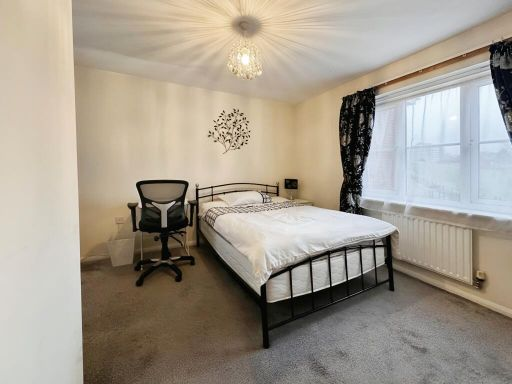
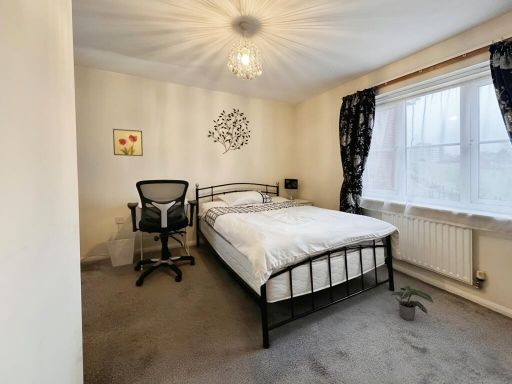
+ wall art [112,128,144,157]
+ potted plant [389,284,435,321]
